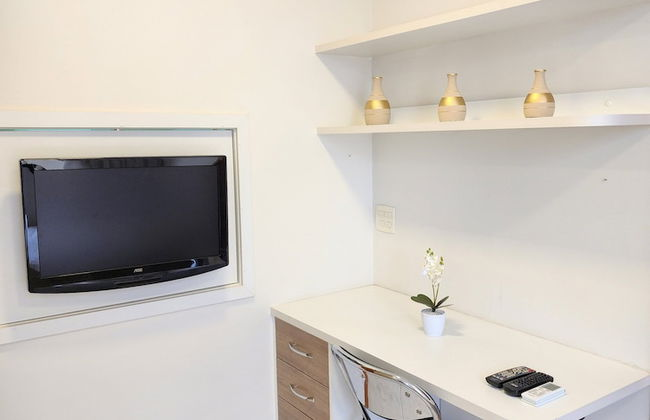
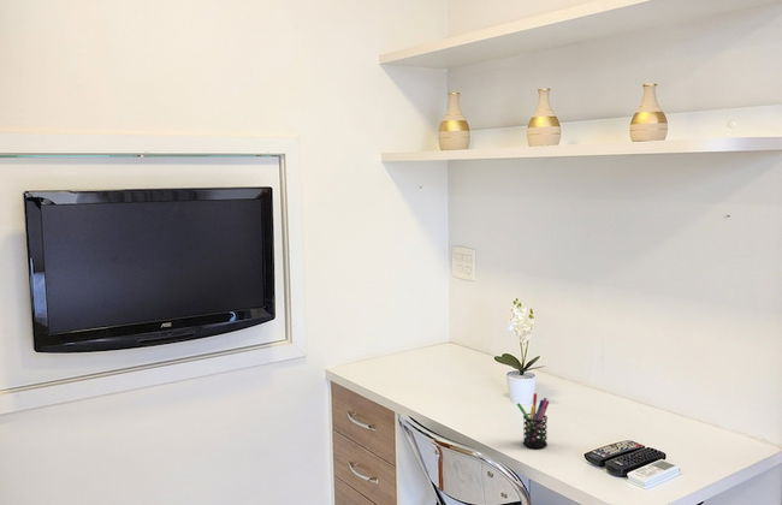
+ pen holder [516,392,550,450]
